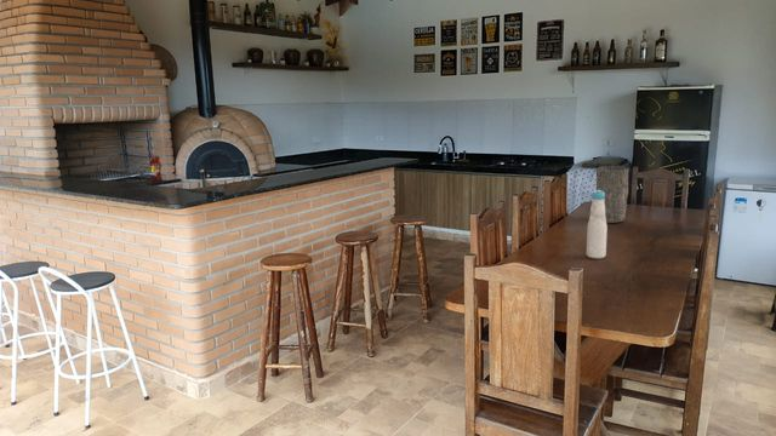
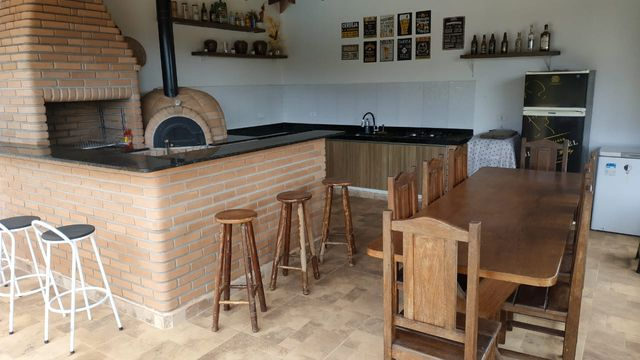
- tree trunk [595,165,630,224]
- bottle [586,189,609,259]
